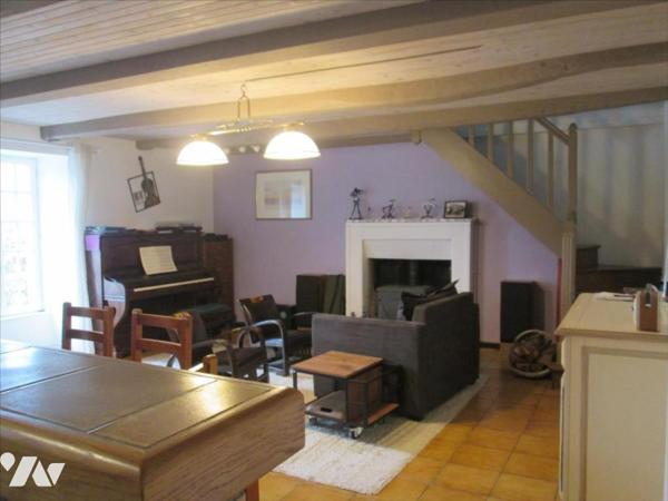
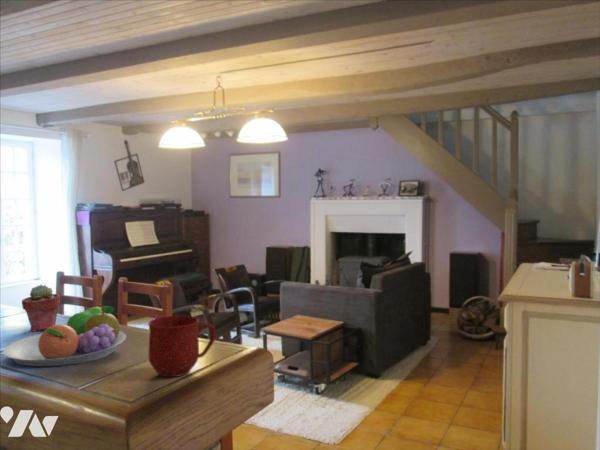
+ fruit bowl [2,305,127,367]
+ potted succulent [21,284,61,332]
+ mug [147,315,217,378]
